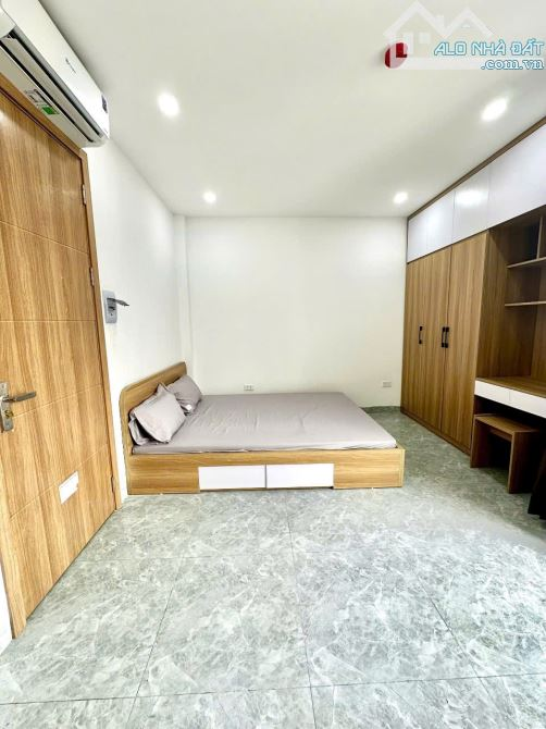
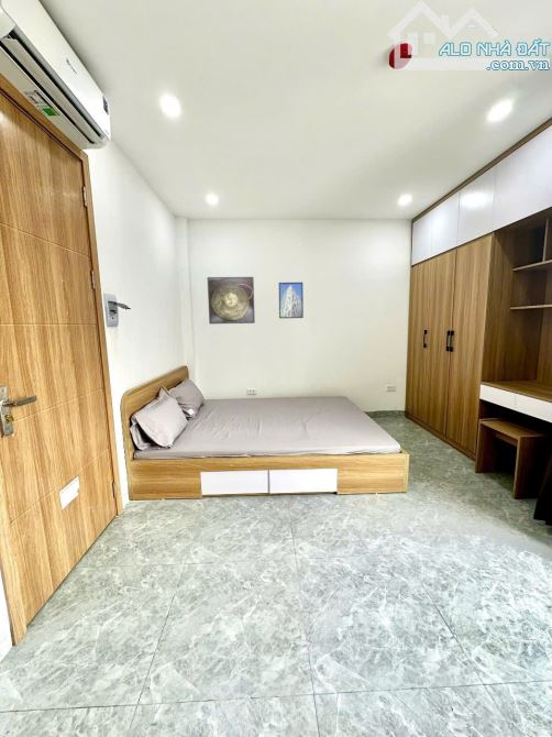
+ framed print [206,276,256,324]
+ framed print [278,282,305,319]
